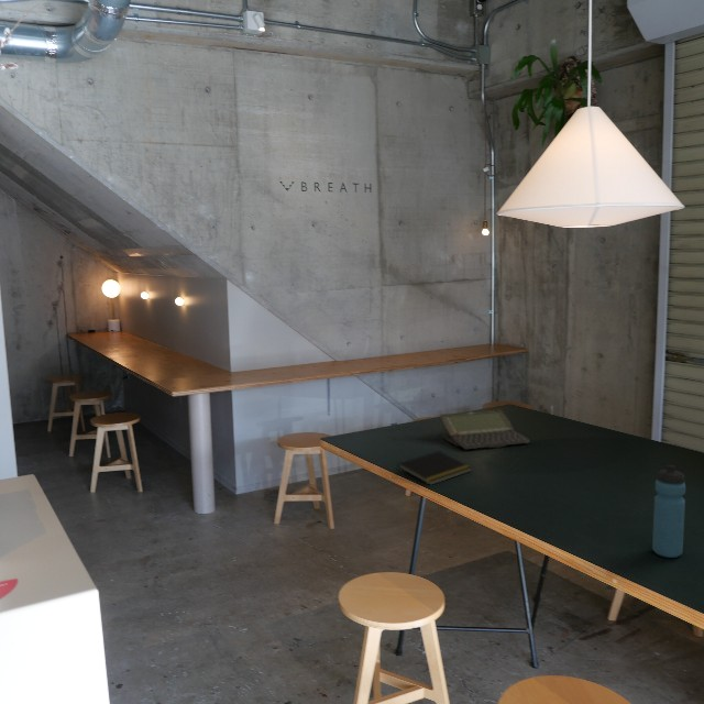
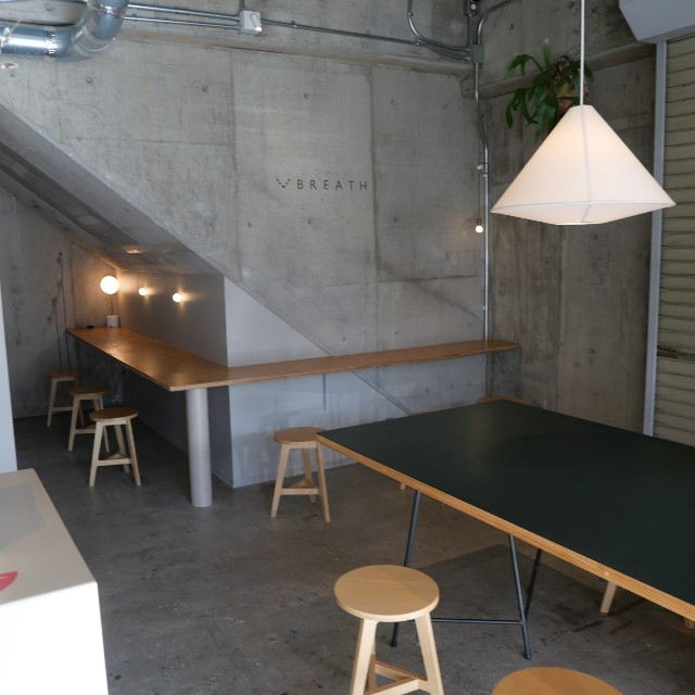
- notepad [396,450,473,486]
- laptop [439,408,530,450]
- water bottle [651,464,686,559]
